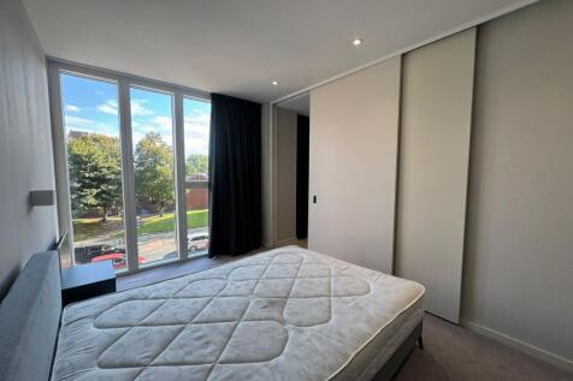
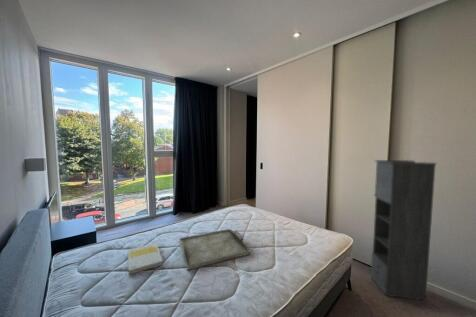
+ serving tray [178,228,251,271]
+ storage cabinet [370,159,438,301]
+ book [127,242,164,275]
